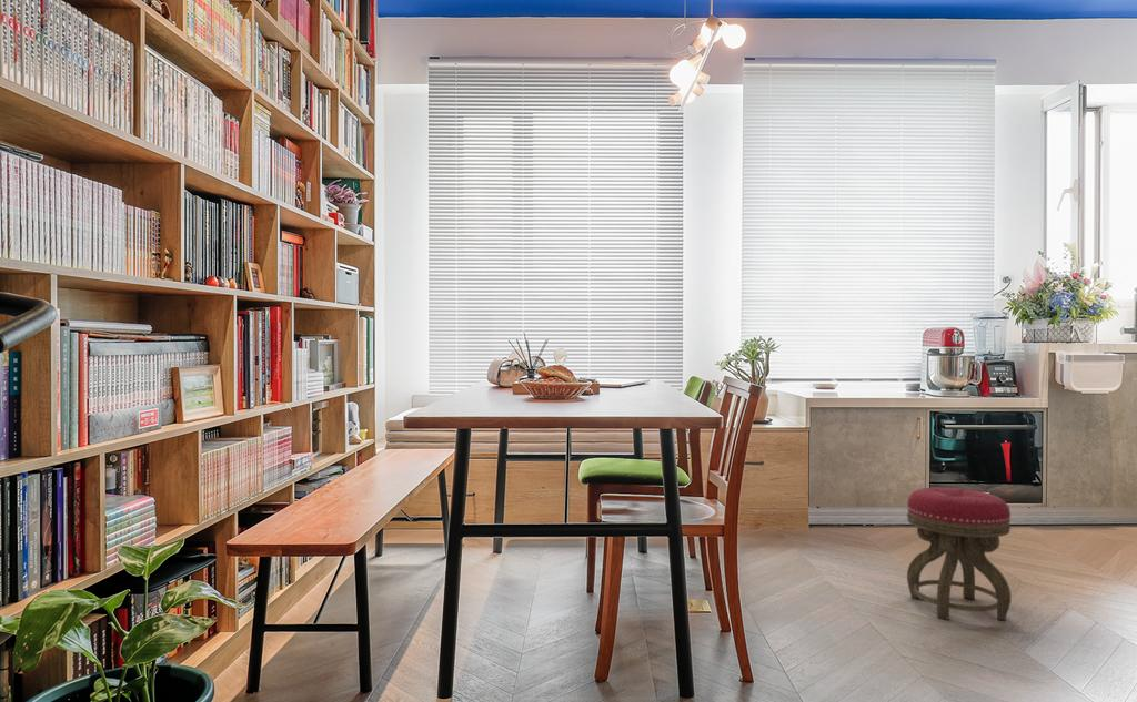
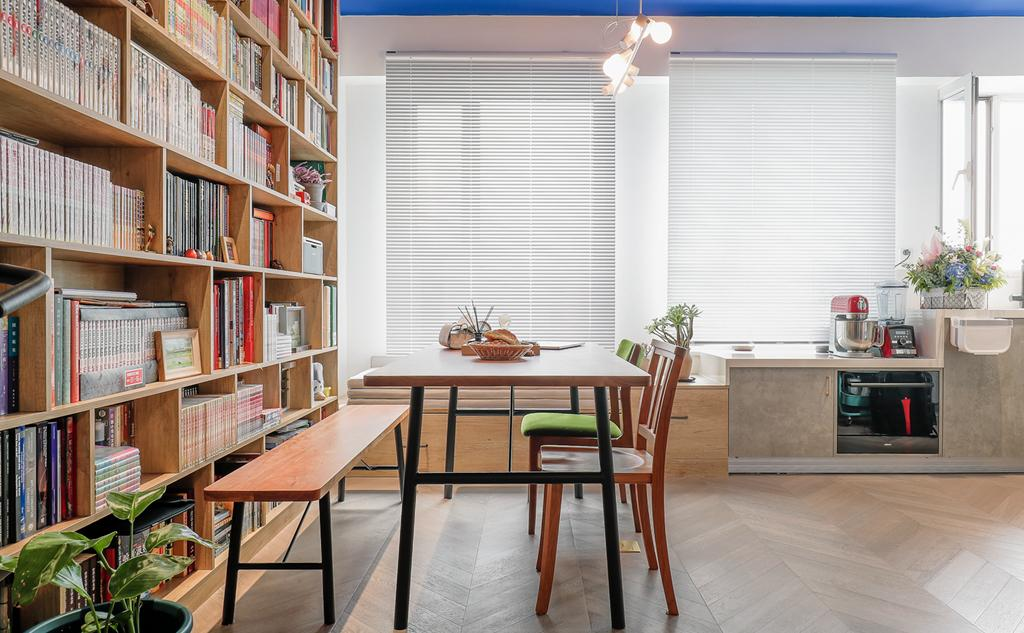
- stool [906,486,1013,621]
